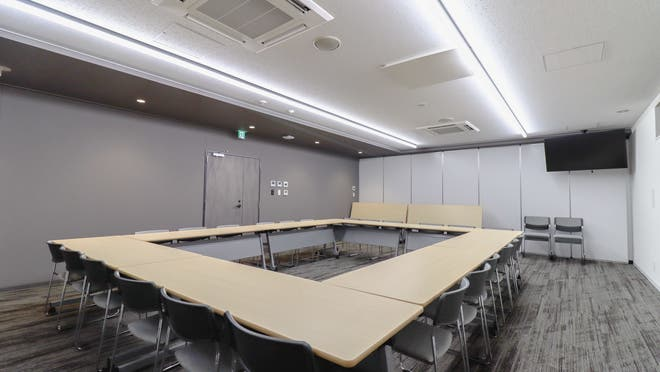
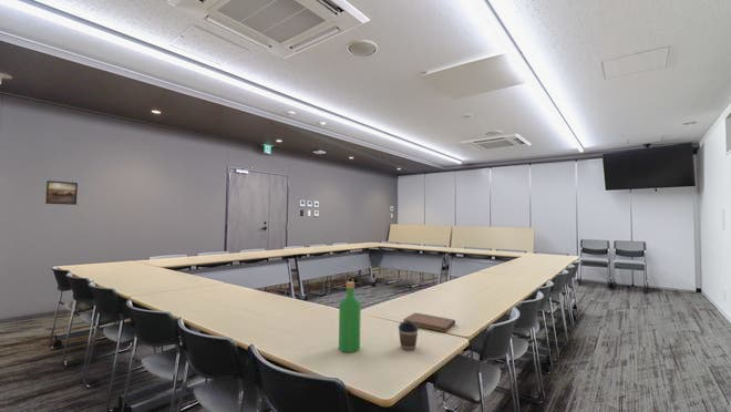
+ notebook [402,312,456,333]
+ bottle [338,280,362,353]
+ coffee cup [398,320,420,351]
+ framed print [45,179,79,206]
